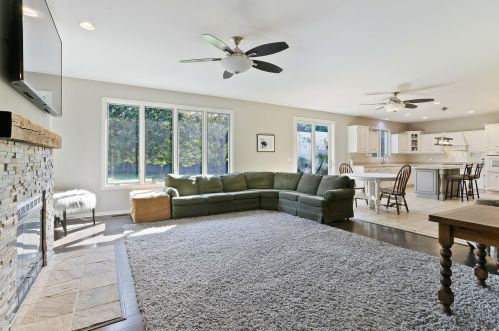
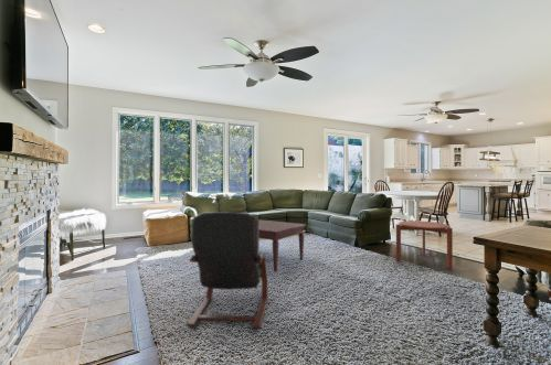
+ armchair [186,211,268,330]
+ coffee table [258,218,307,272]
+ side table [395,219,454,270]
